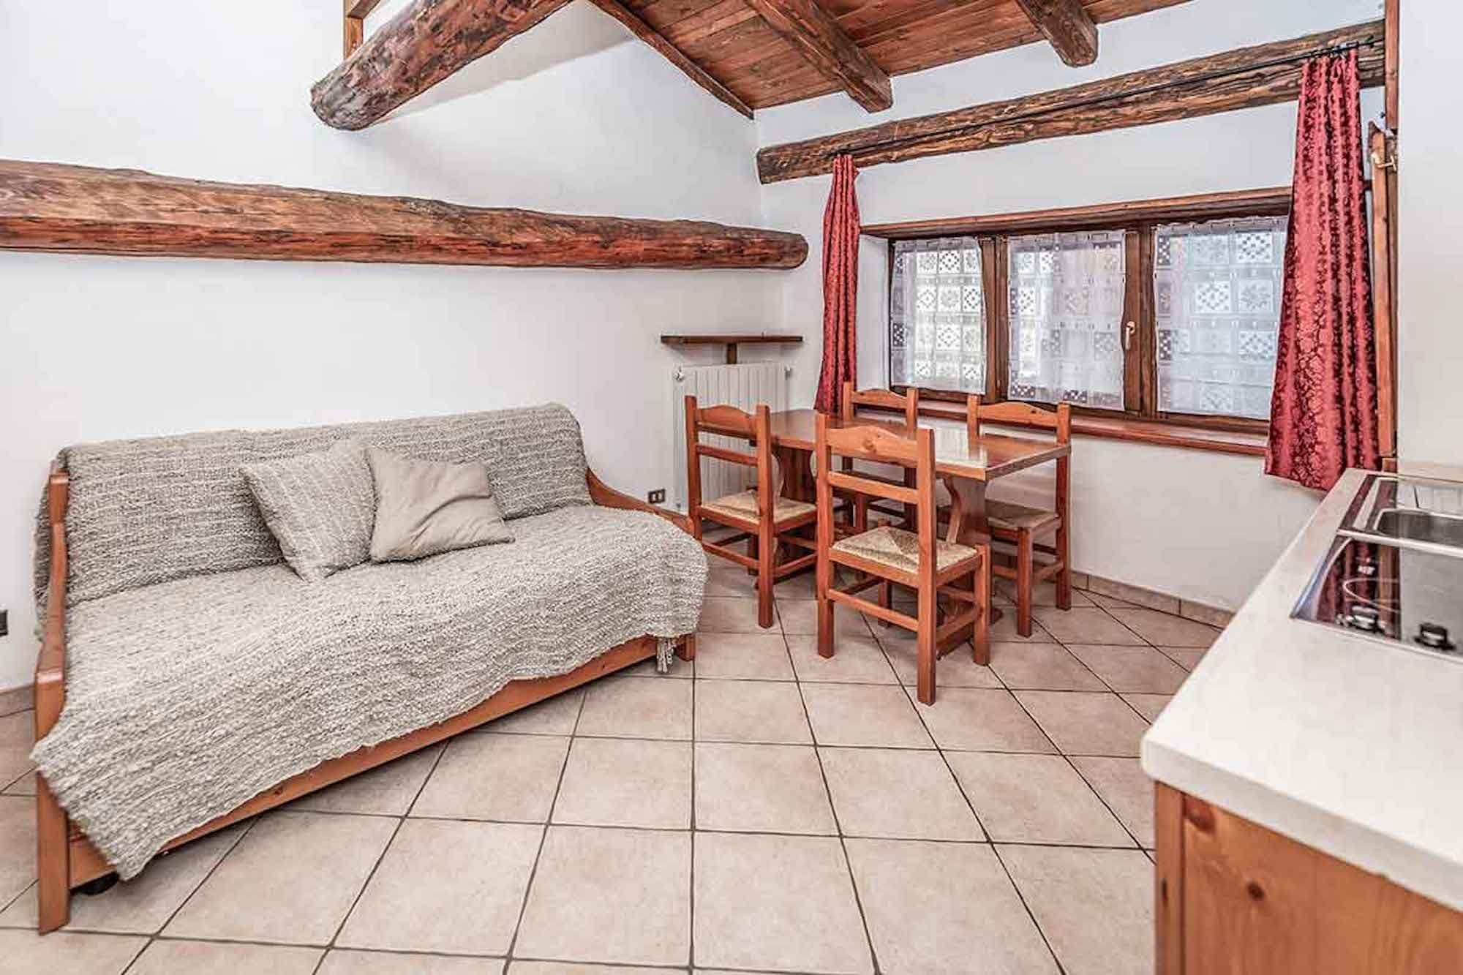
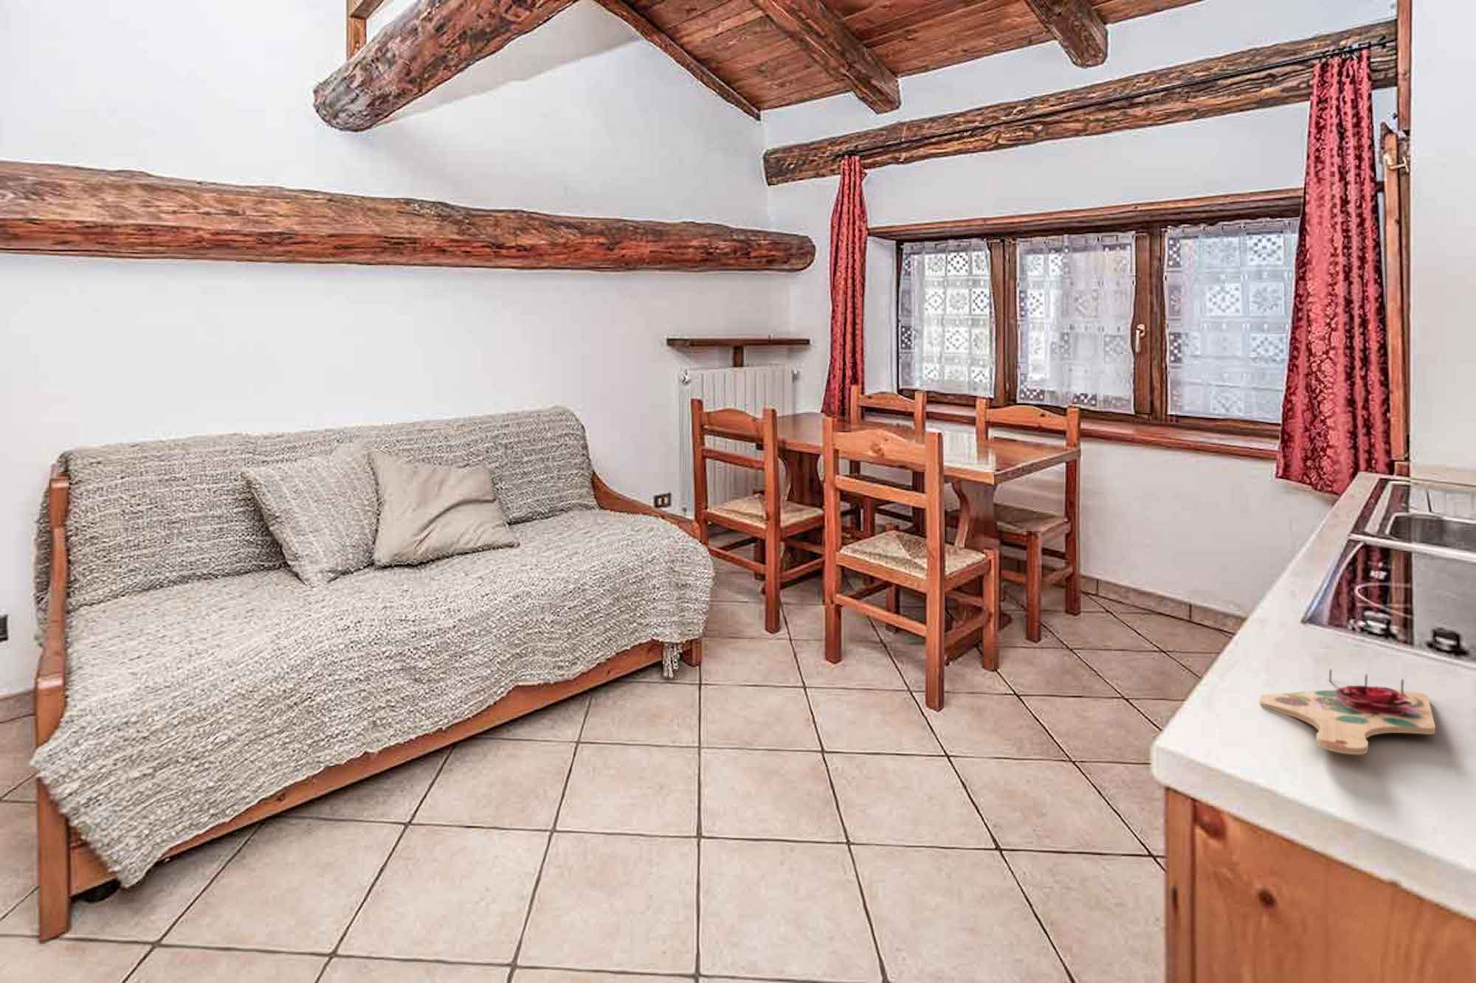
+ cutting board [1259,668,1436,755]
